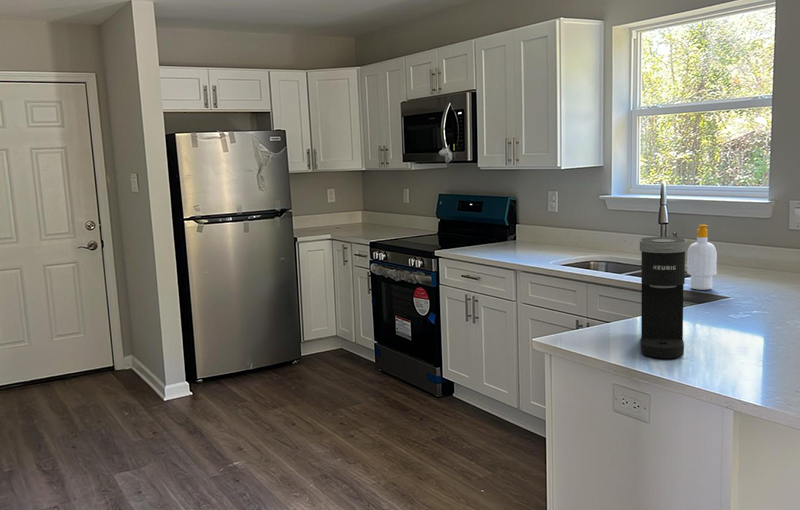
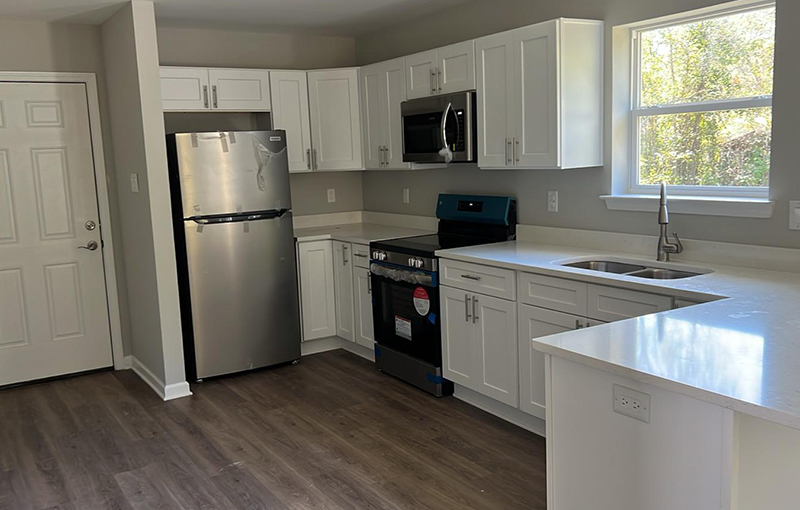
- coffee maker [639,236,688,359]
- soap bottle [686,224,718,291]
